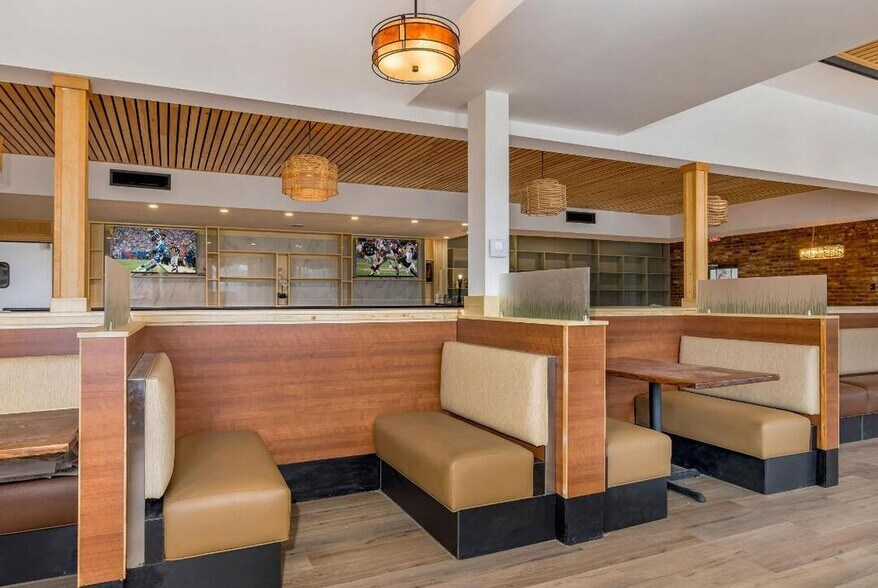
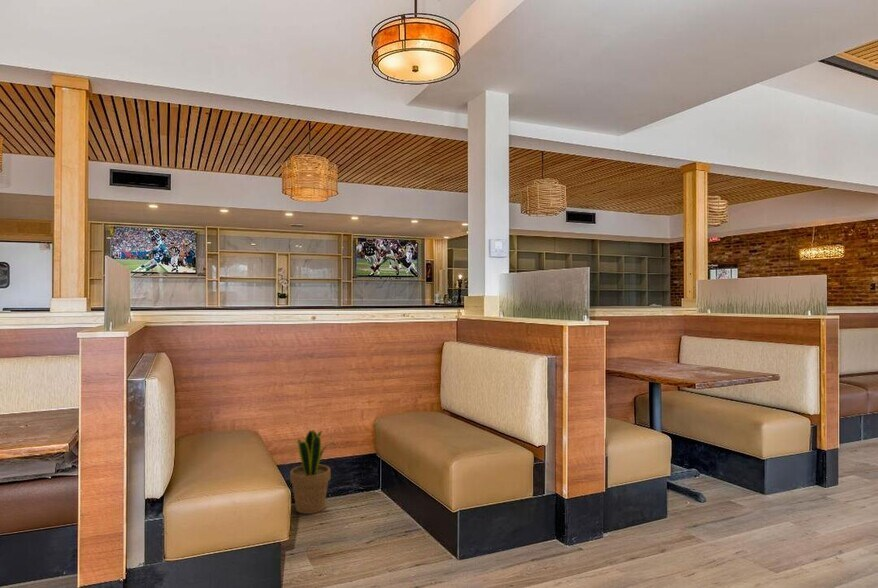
+ potted plant [289,429,338,515]
